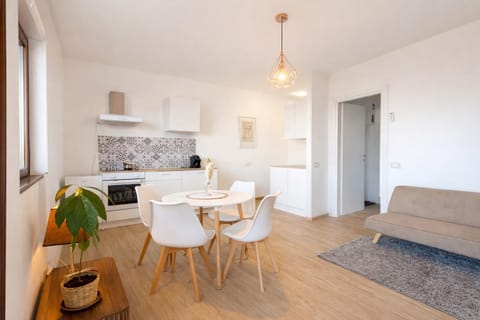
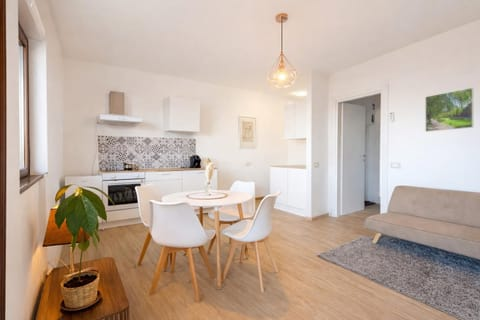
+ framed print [424,87,474,133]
